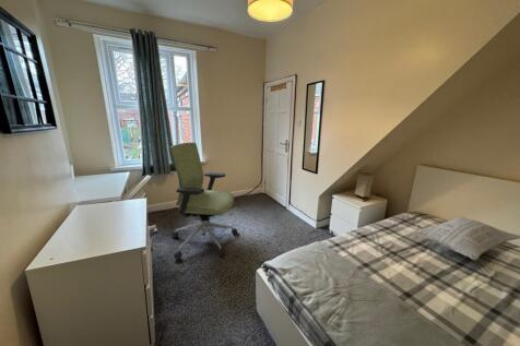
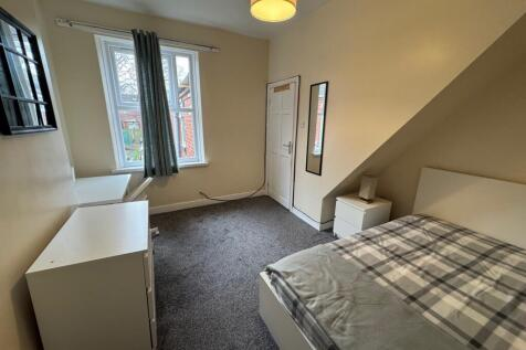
- office chair [168,142,239,260]
- pillow [412,215,520,262]
